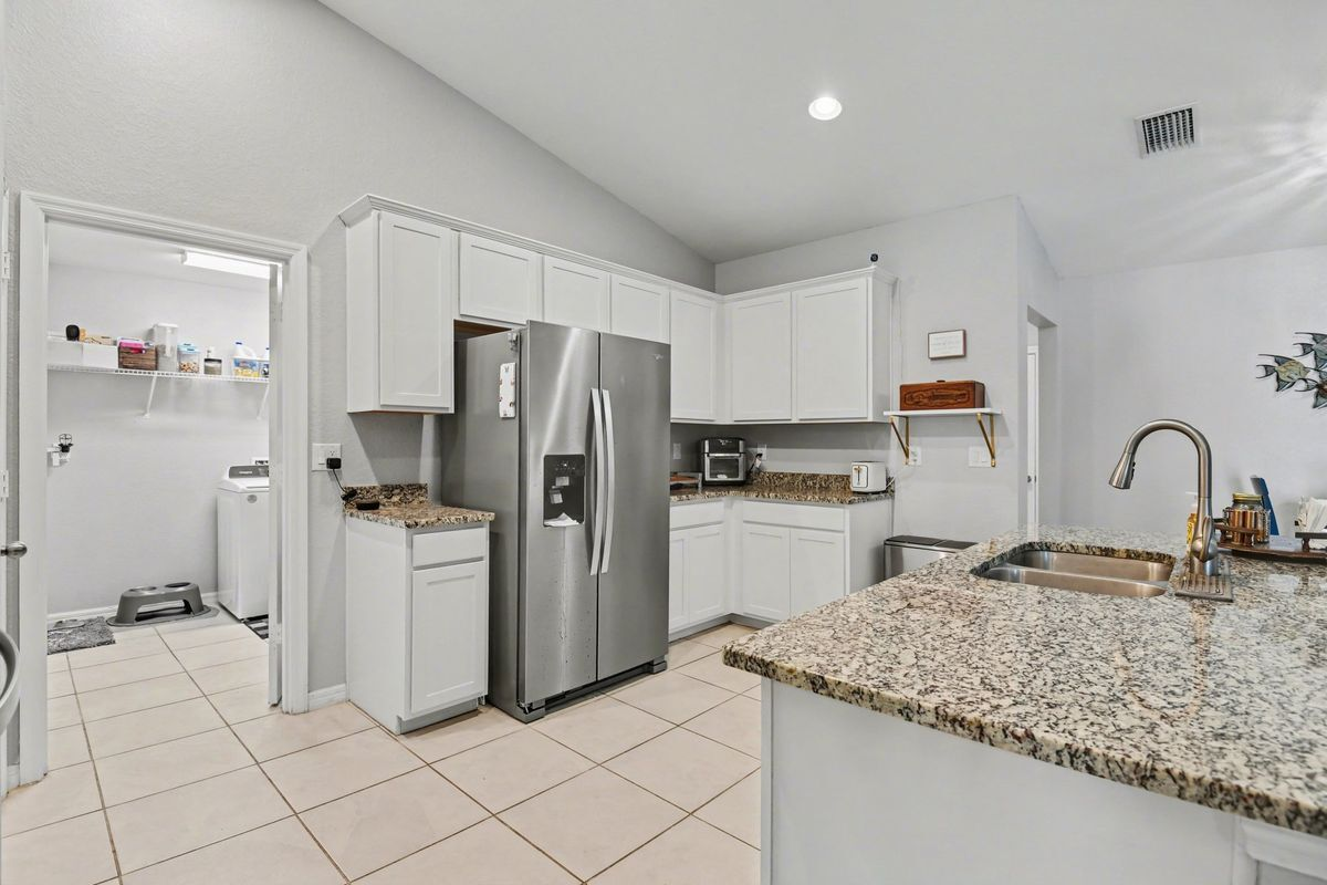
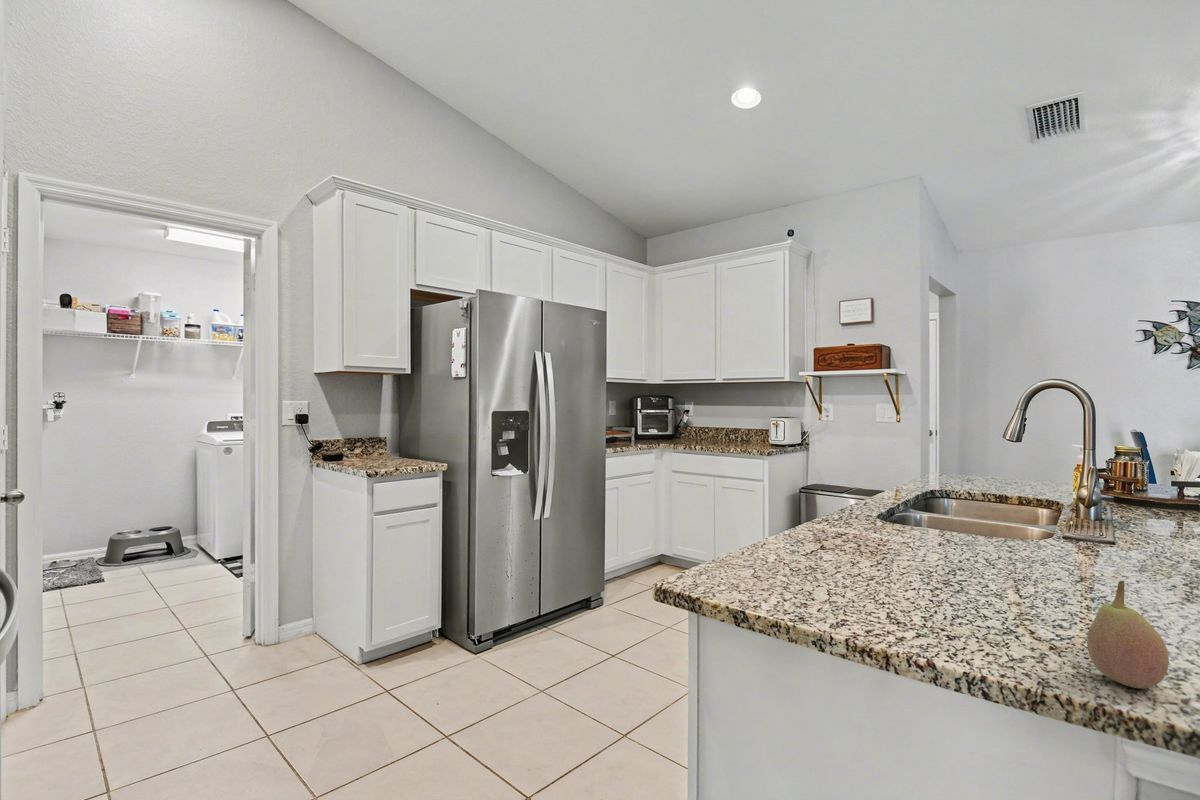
+ fruit [1086,580,1170,690]
